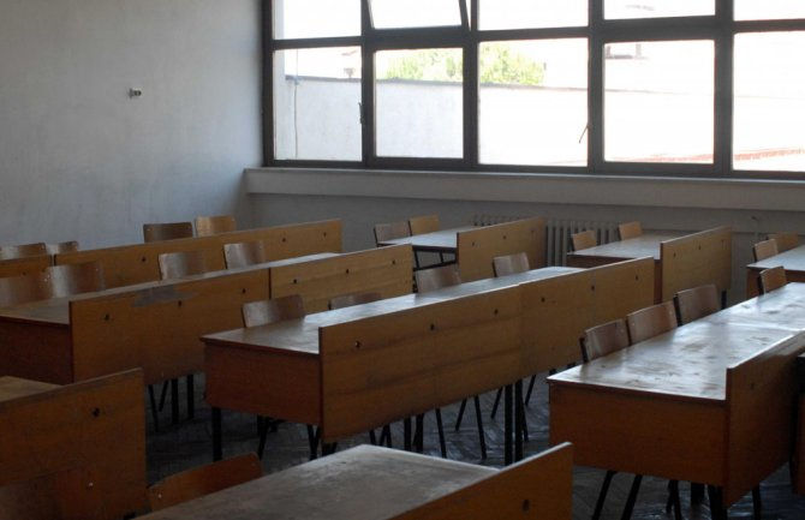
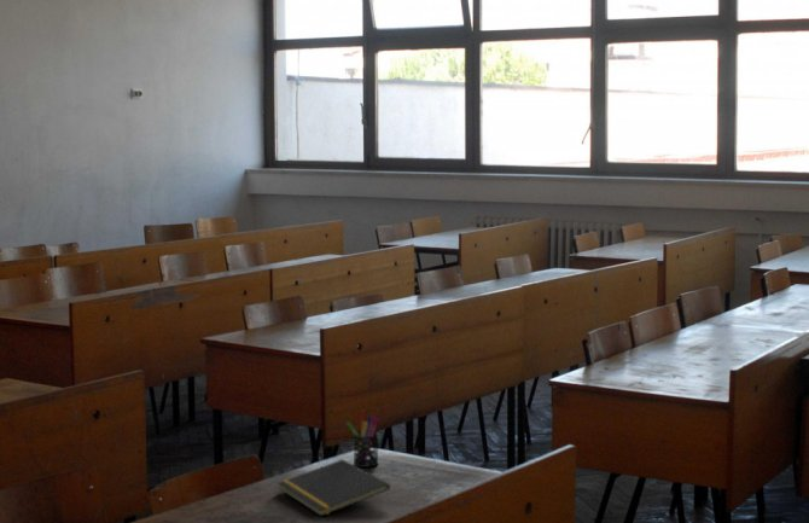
+ pen holder [345,409,380,469]
+ notepad [277,458,391,517]
